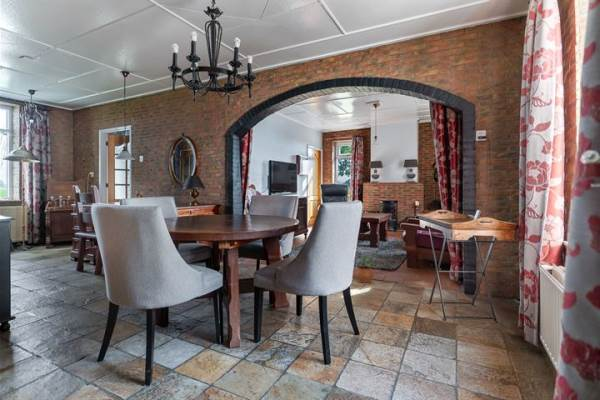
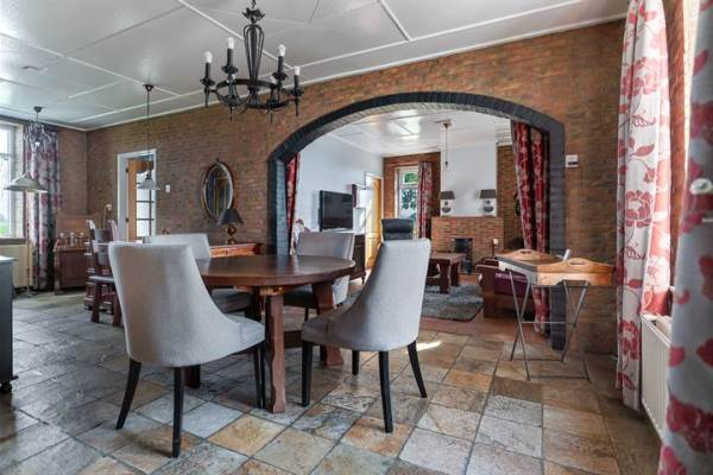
- potted plant [353,253,375,284]
